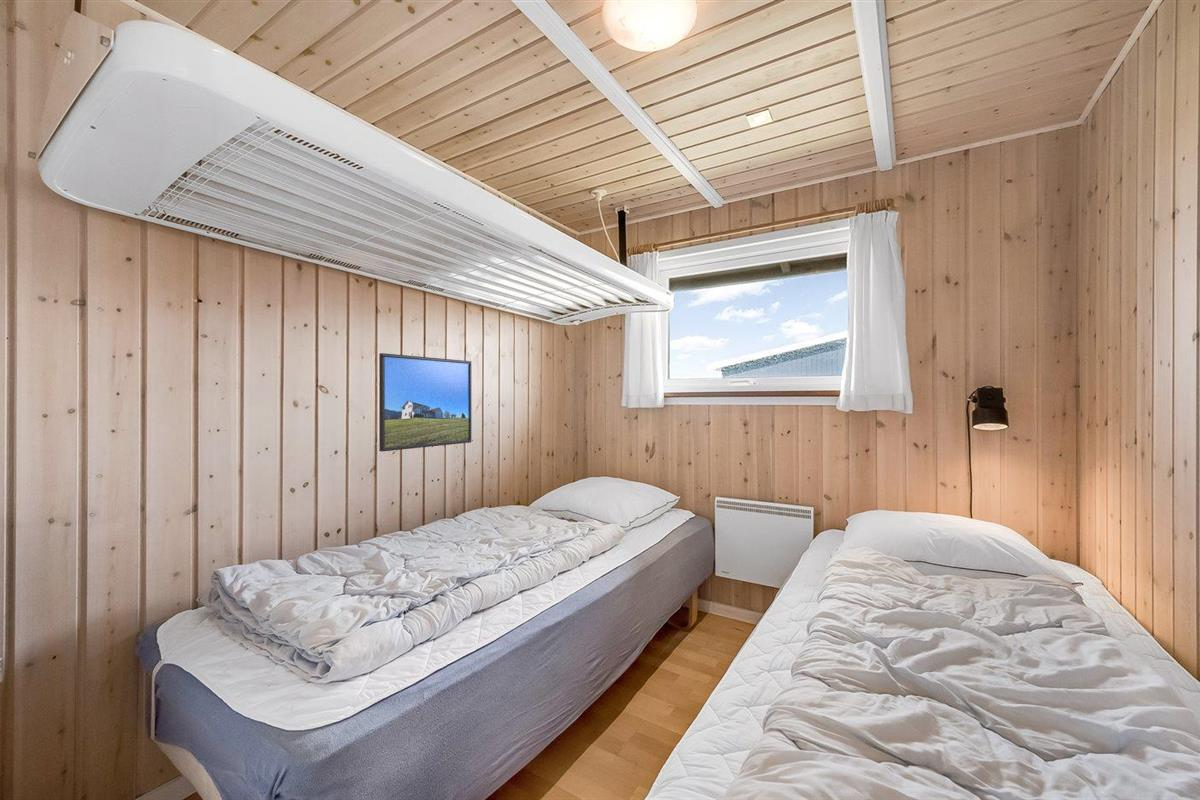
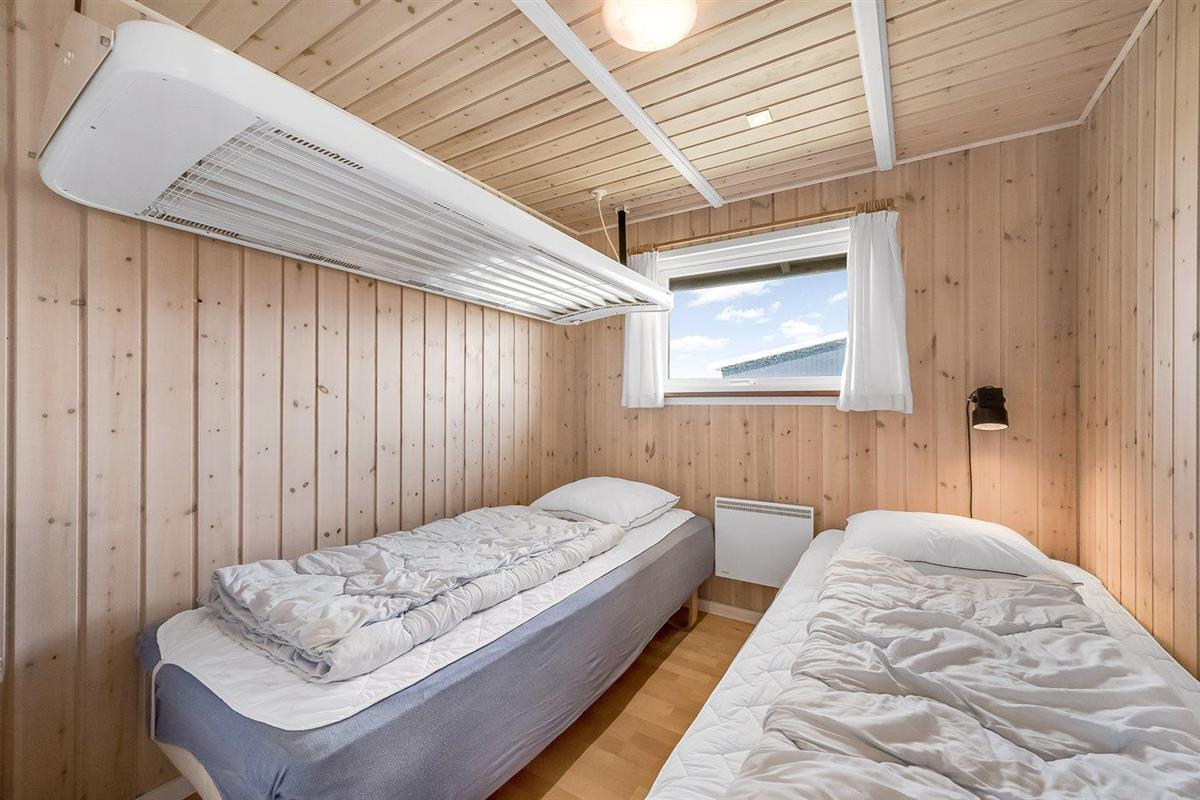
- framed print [378,352,473,453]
